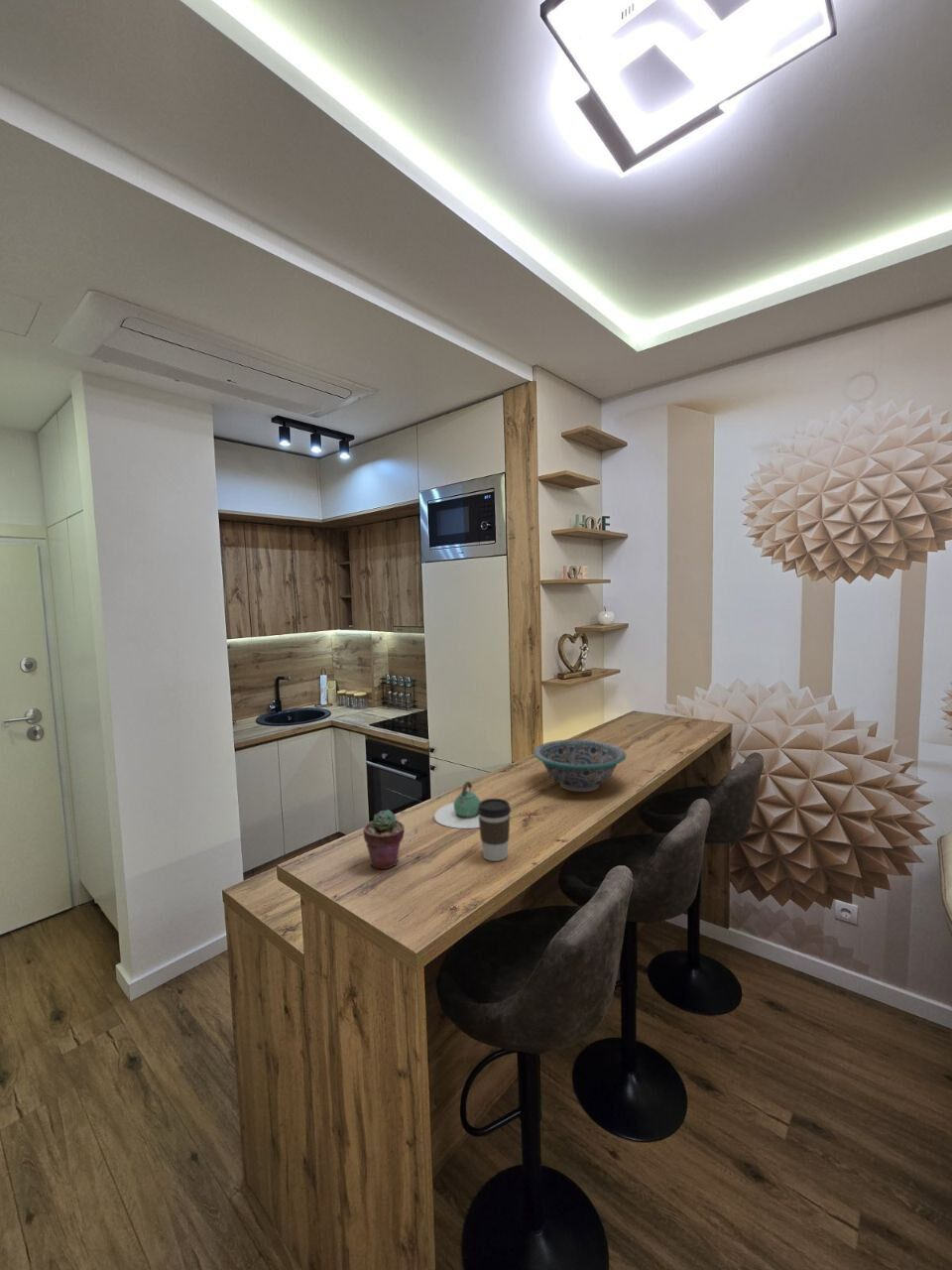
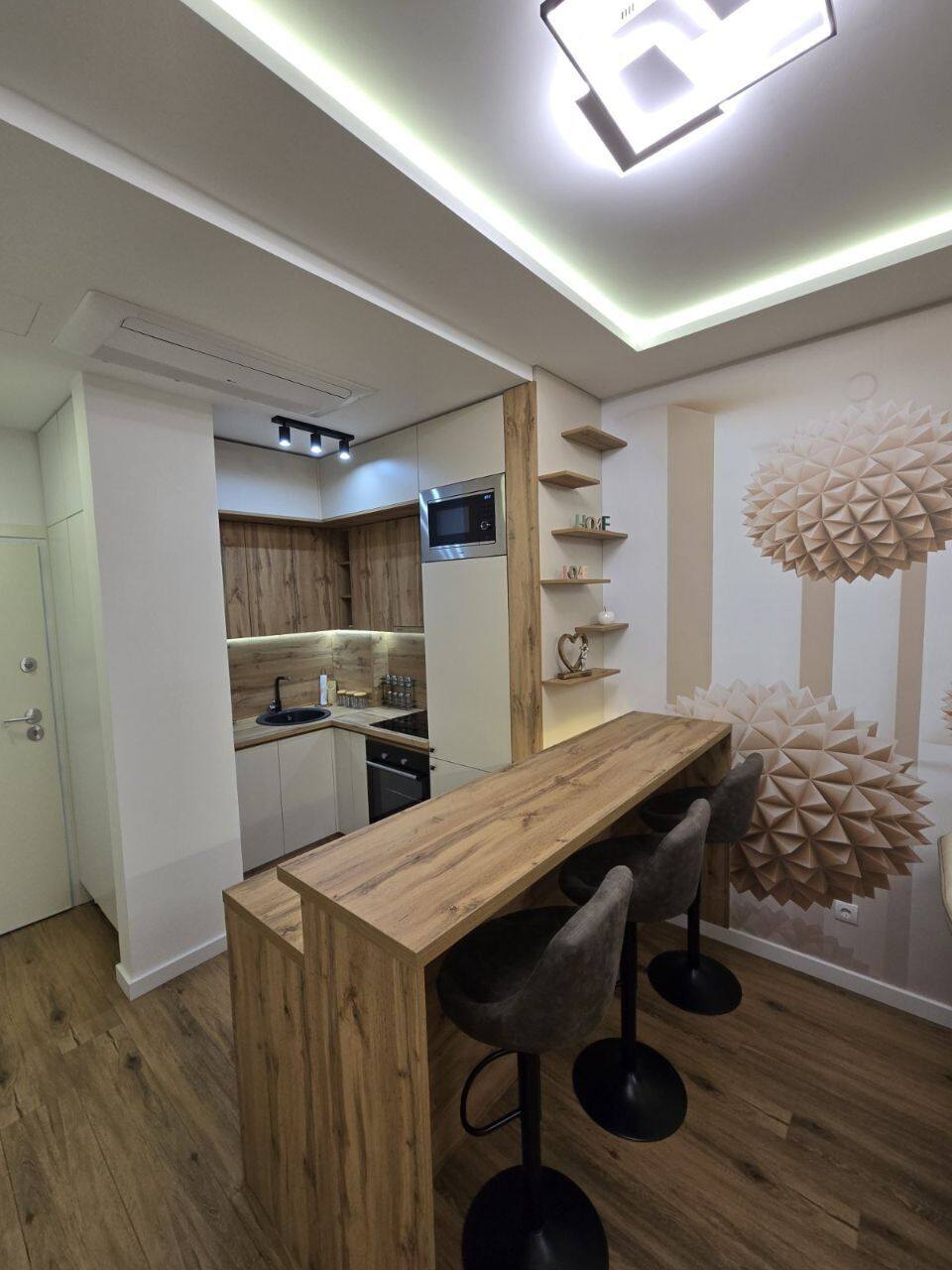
- decorative bowl [533,738,627,793]
- coffee cup [478,798,512,862]
- potted succulent [362,809,406,870]
- teapot [433,781,481,829]
